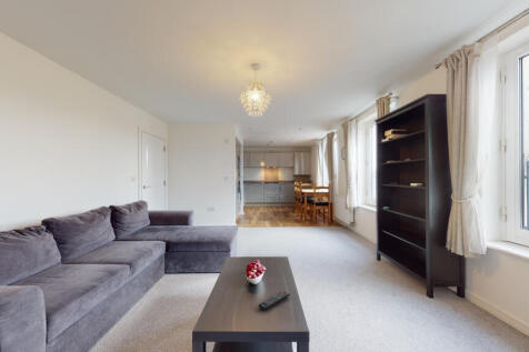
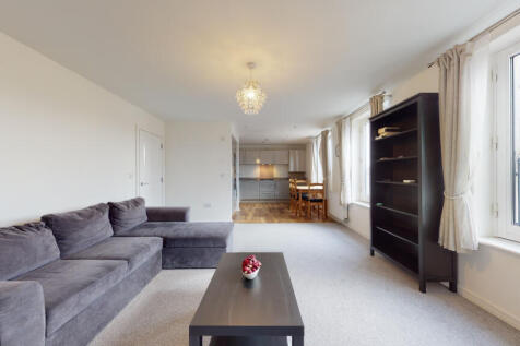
- remote control [258,290,291,312]
